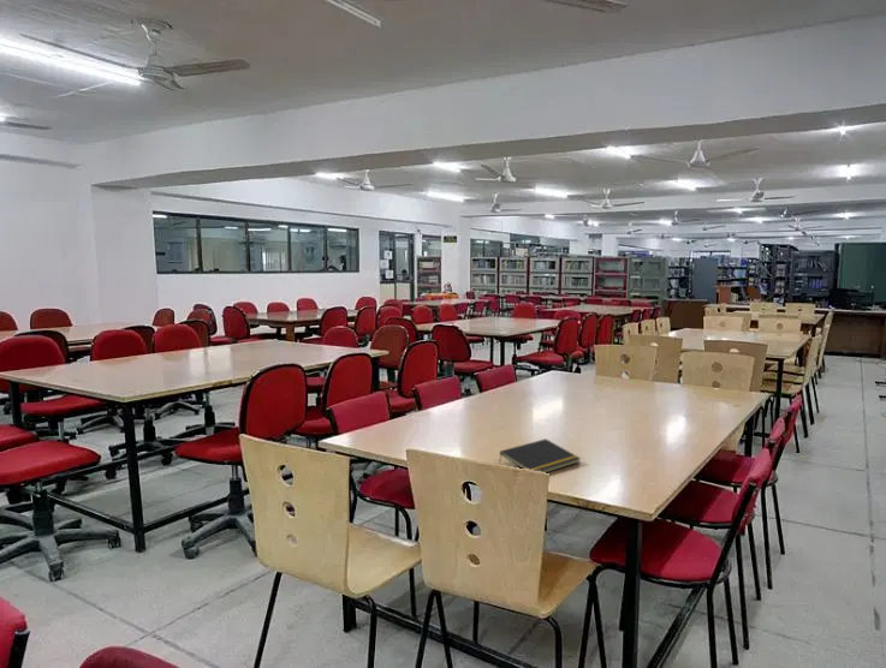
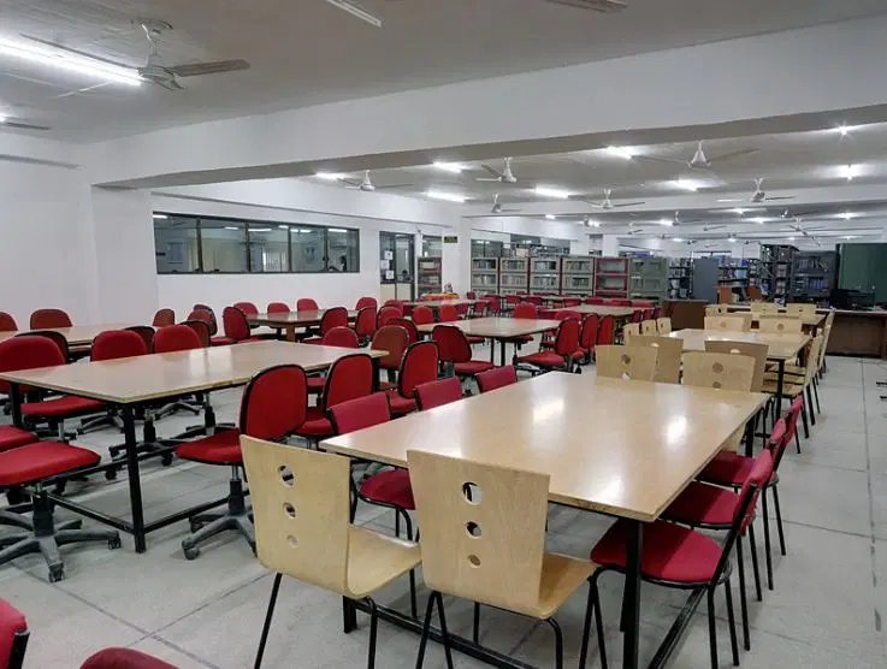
- notepad [498,437,582,473]
